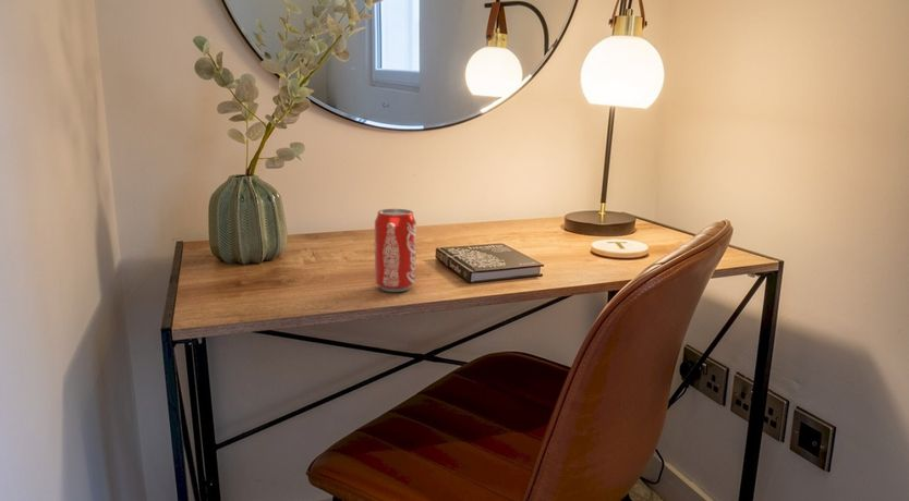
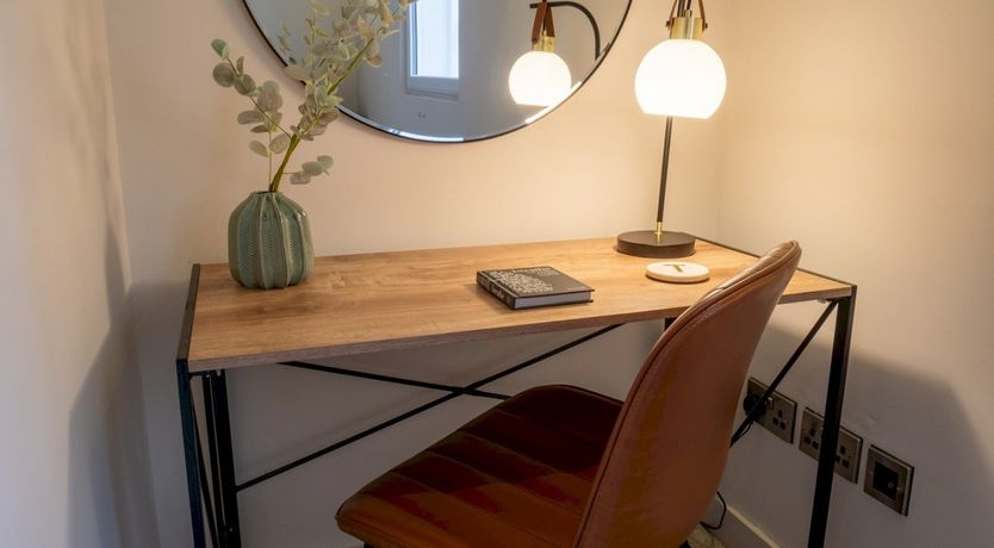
- beverage can [374,208,417,293]
